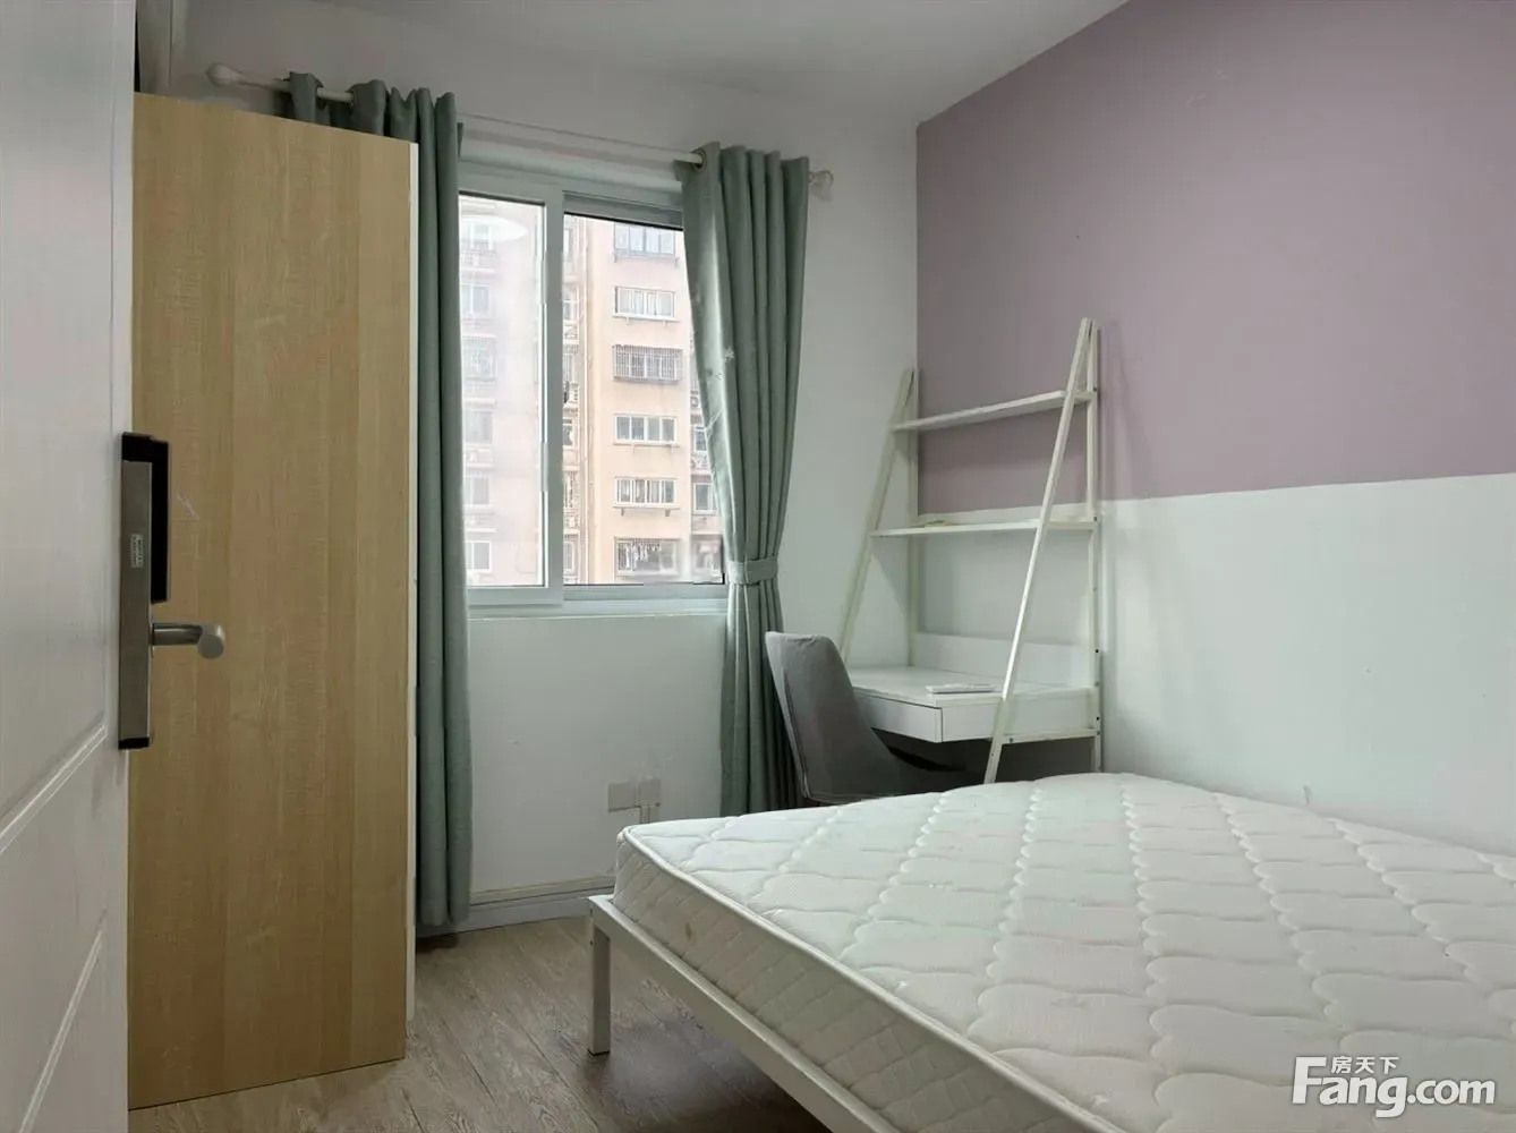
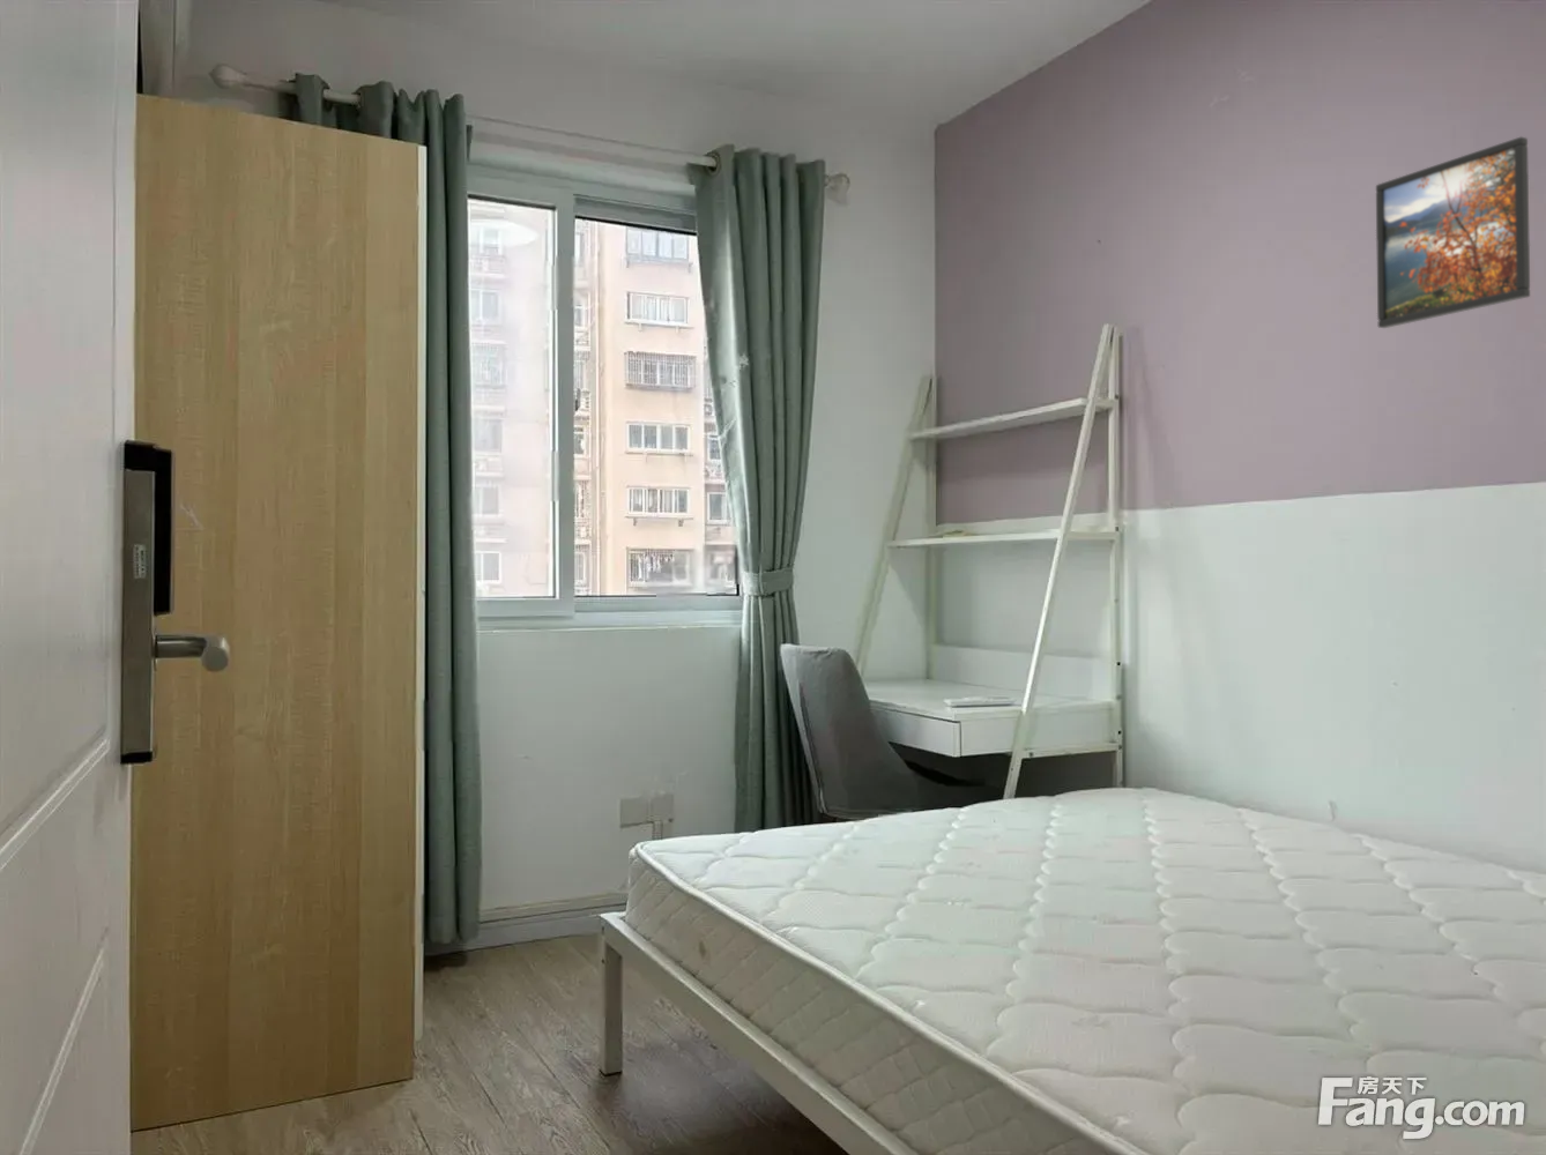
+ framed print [1375,135,1531,329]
